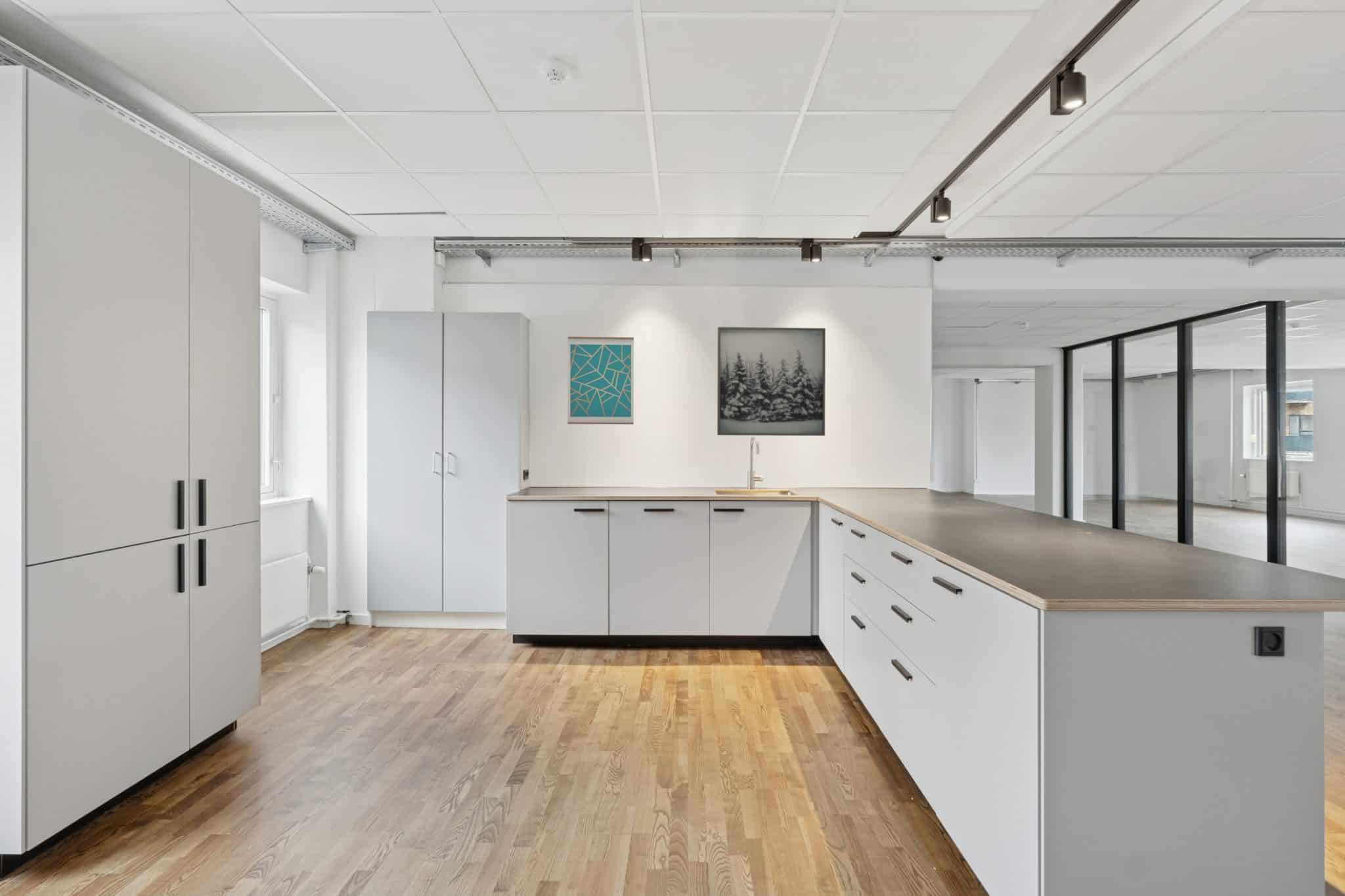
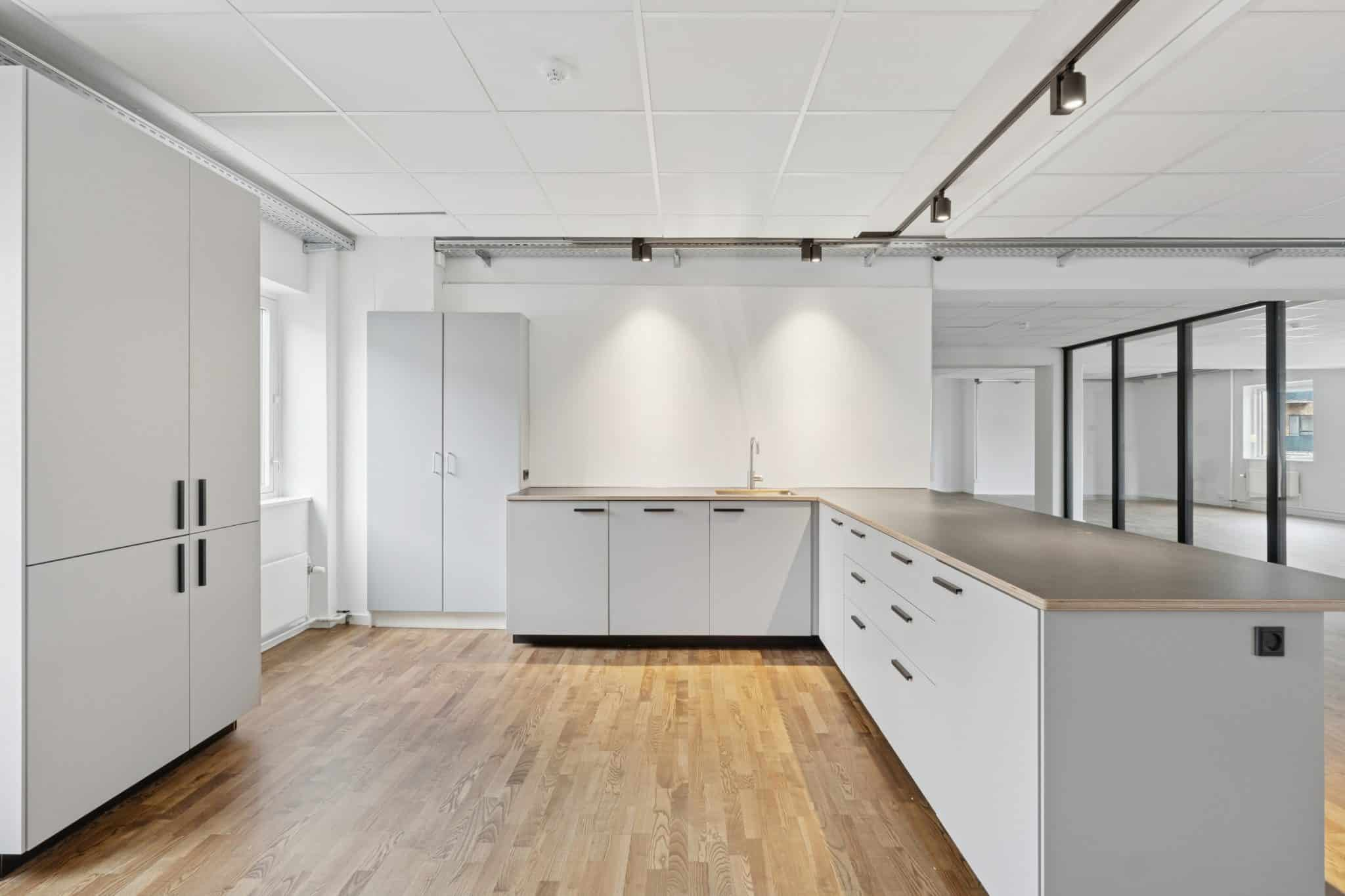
- wall art [567,336,634,425]
- wall art [717,326,826,437]
